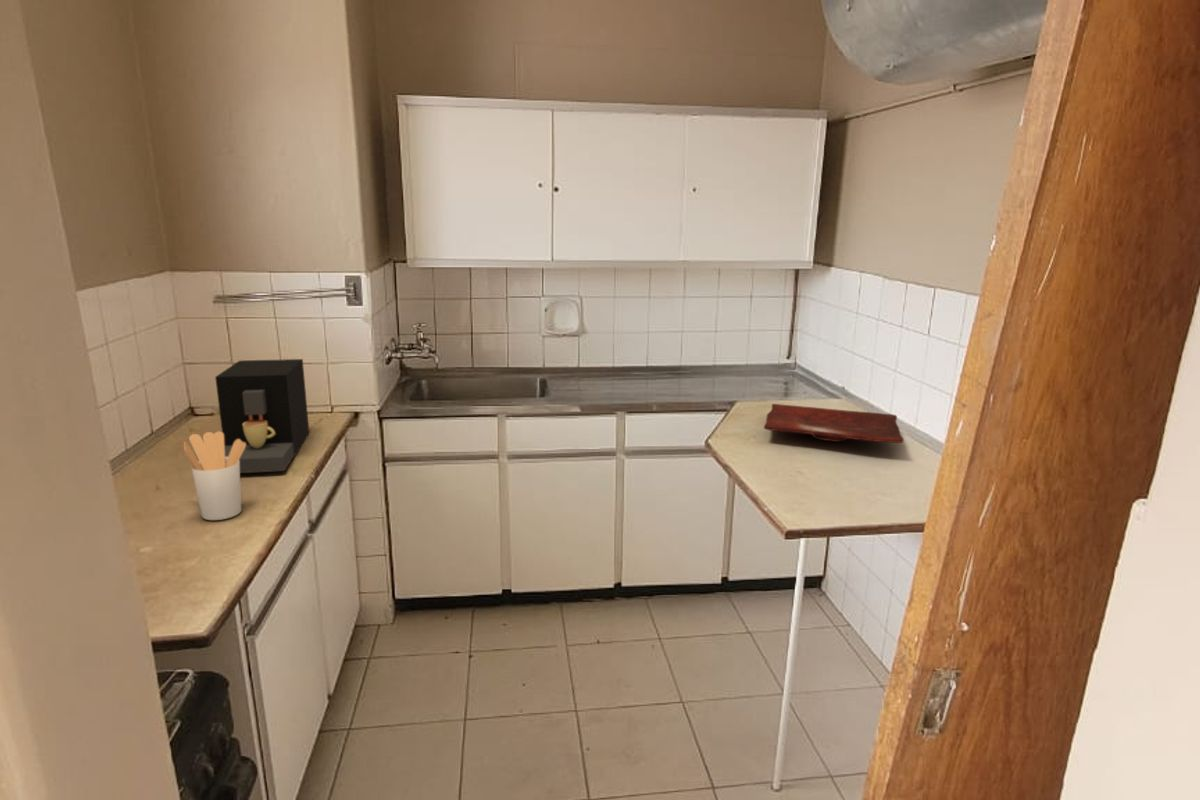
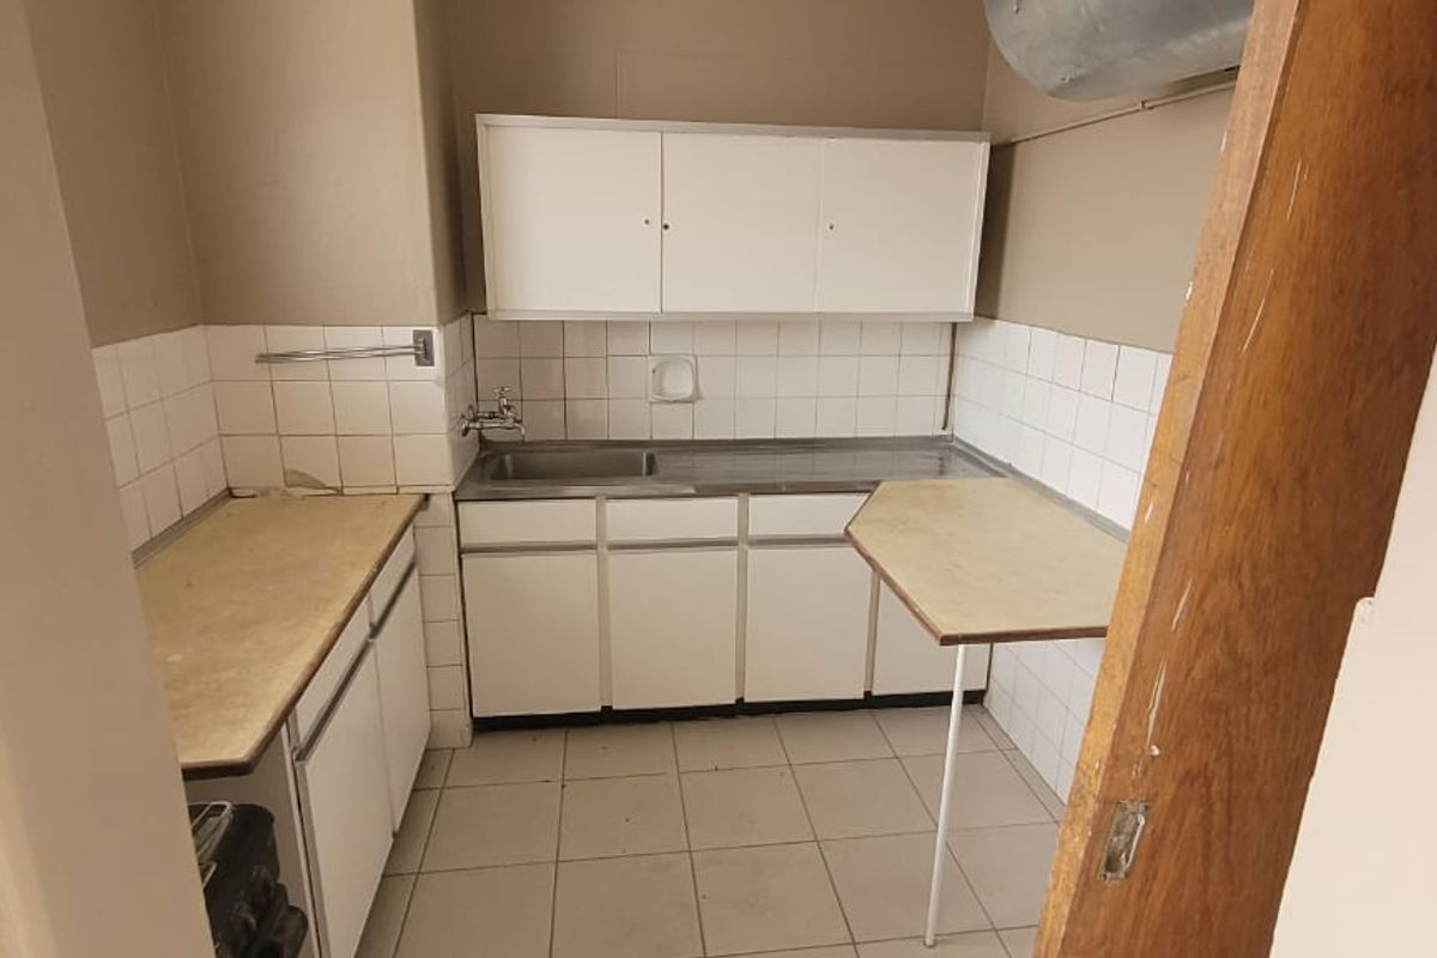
- cutting board [763,403,905,444]
- coffee maker [214,358,310,474]
- utensil holder [183,431,246,521]
